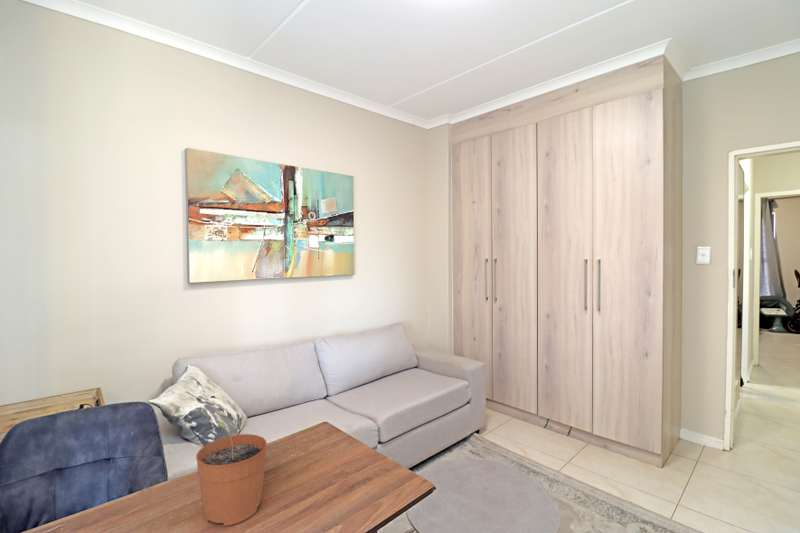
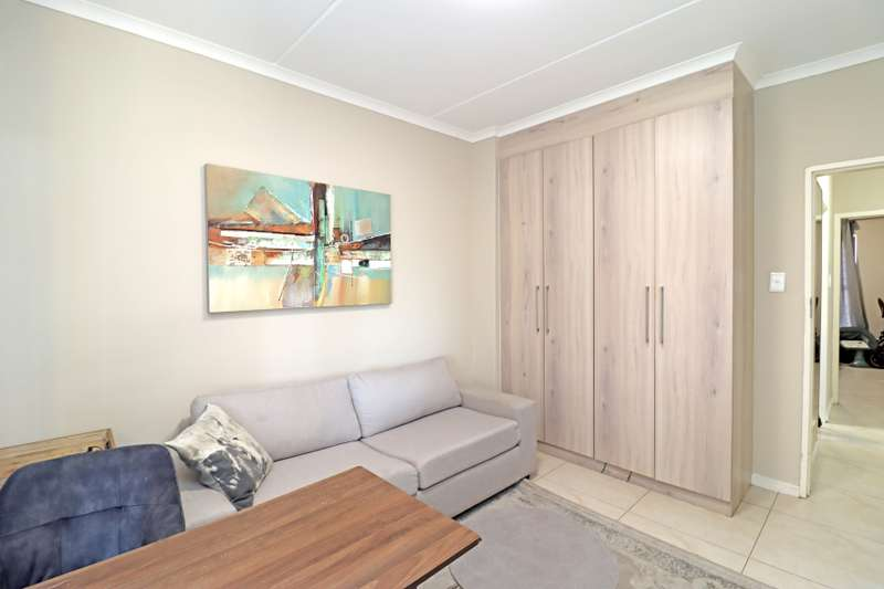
- plant pot [195,421,268,527]
